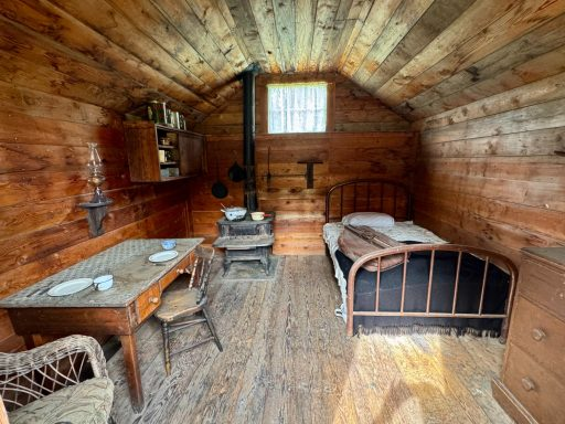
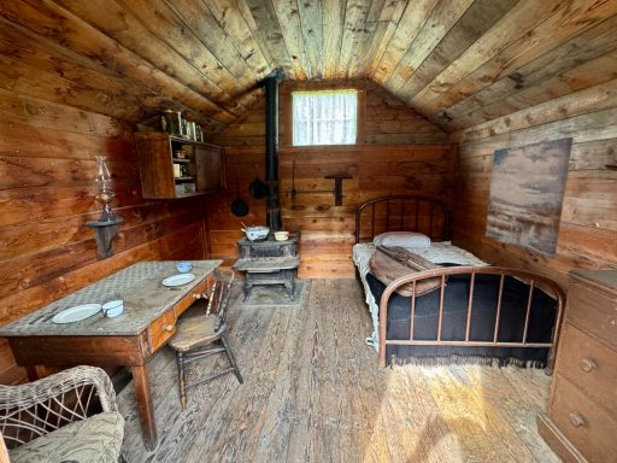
+ wall art [484,136,575,260]
